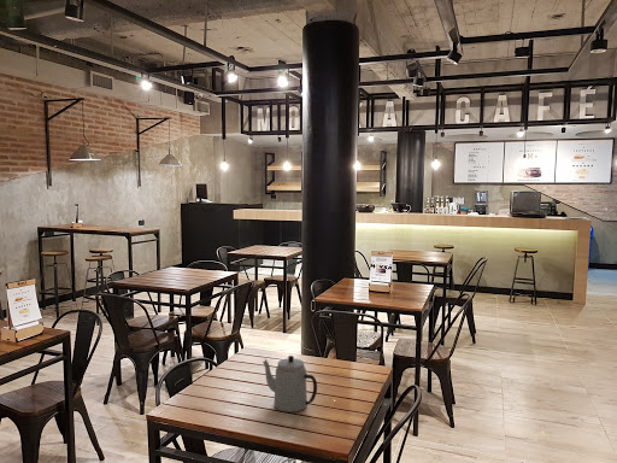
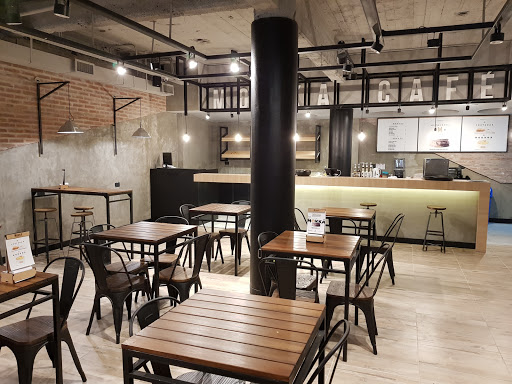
- teapot [262,354,318,414]
